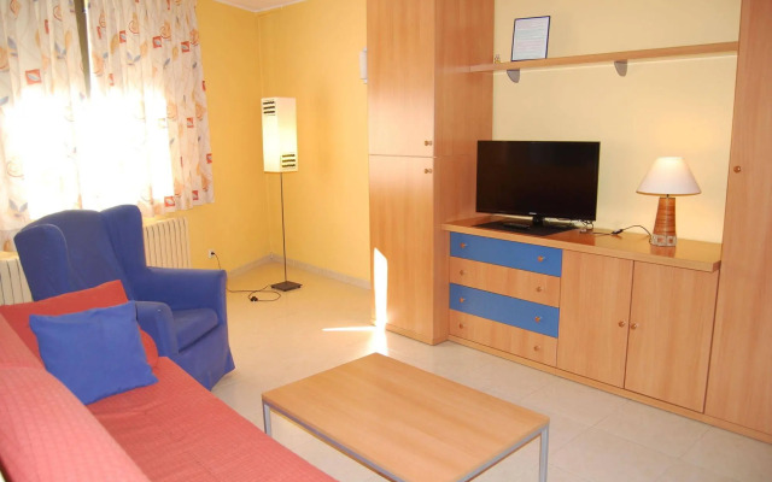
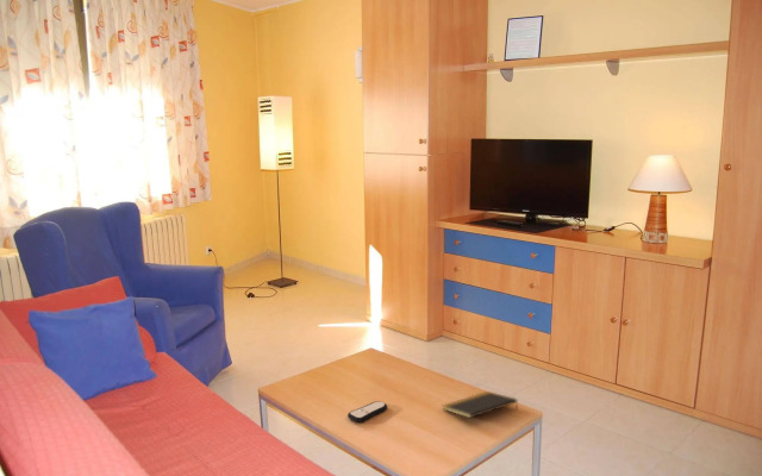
+ notepad [441,390,519,419]
+ remote control [346,400,388,424]
